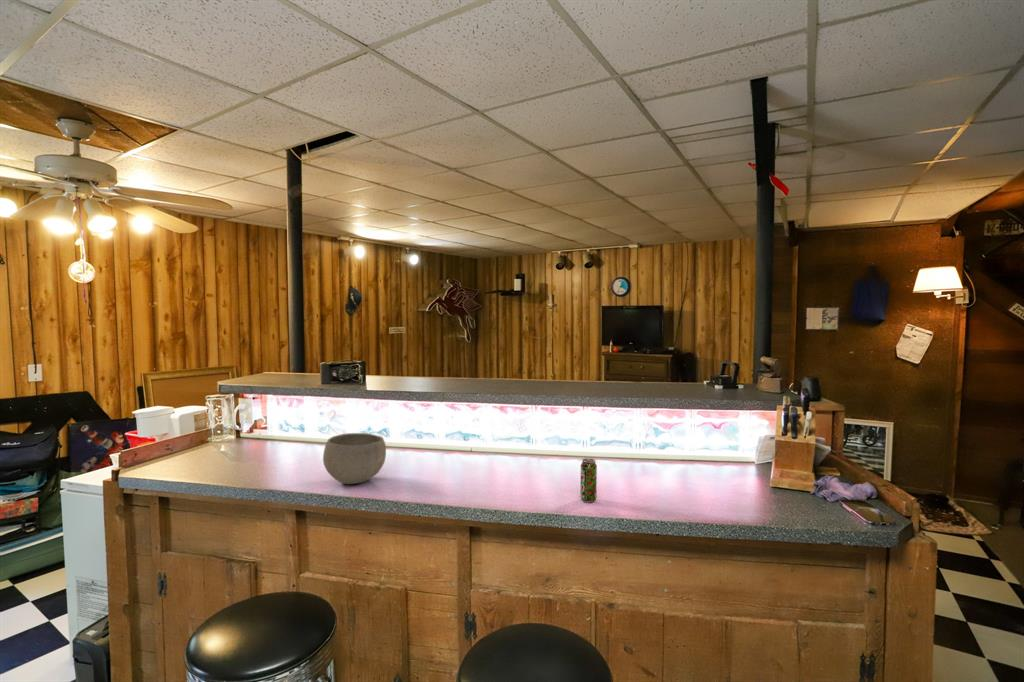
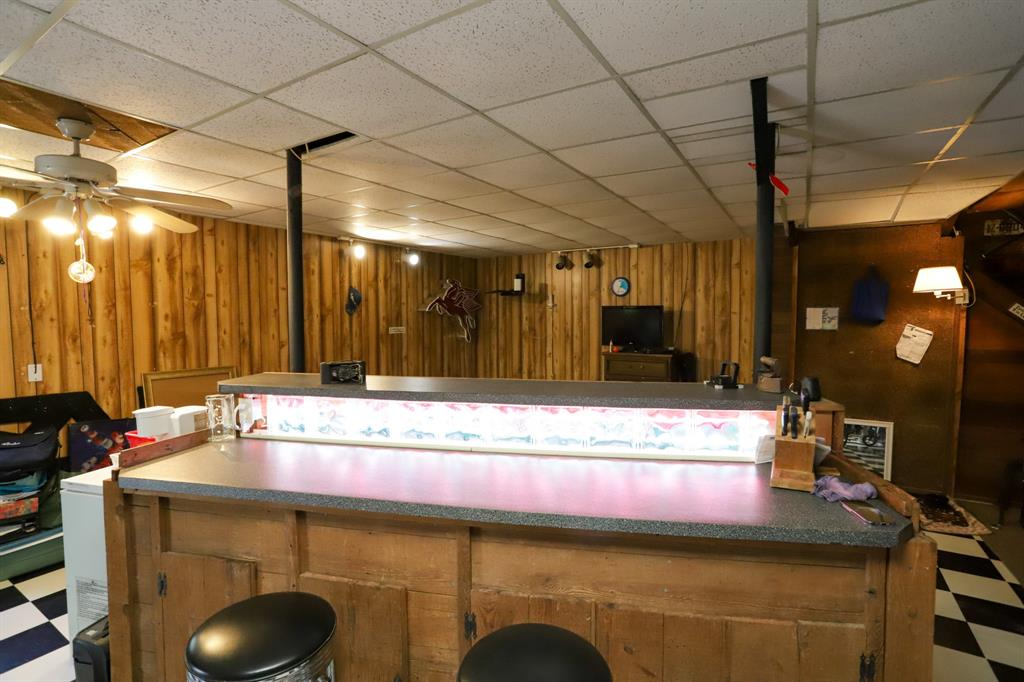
- beverage can [579,457,598,503]
- bowl [322,432,387,485]
